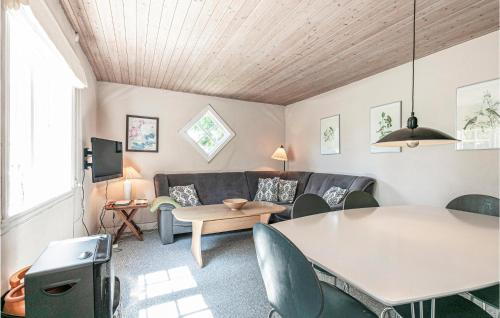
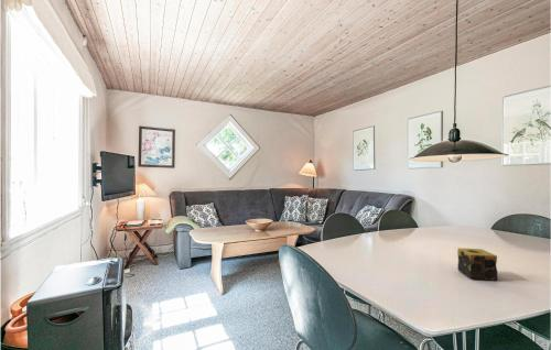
+ candle [456,247,499,282]
